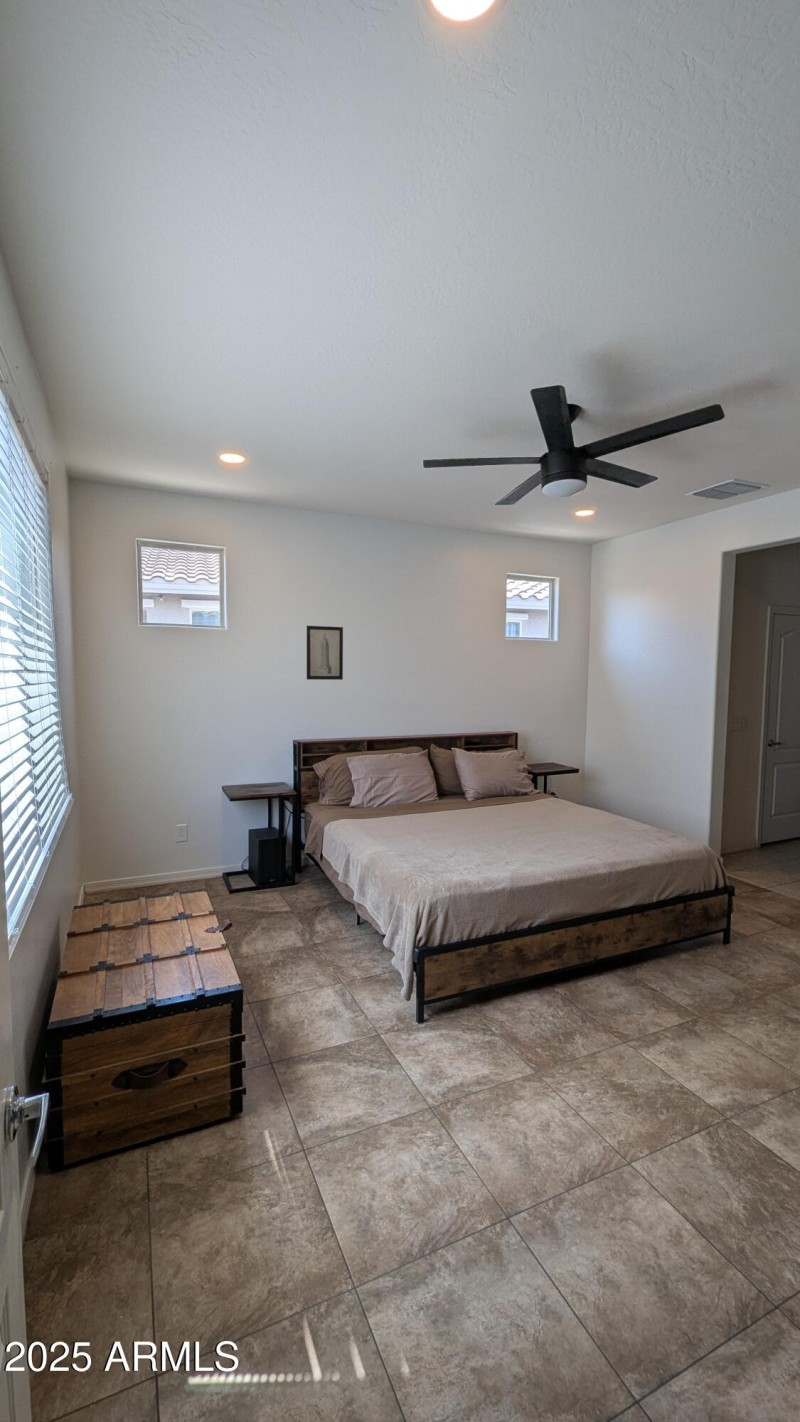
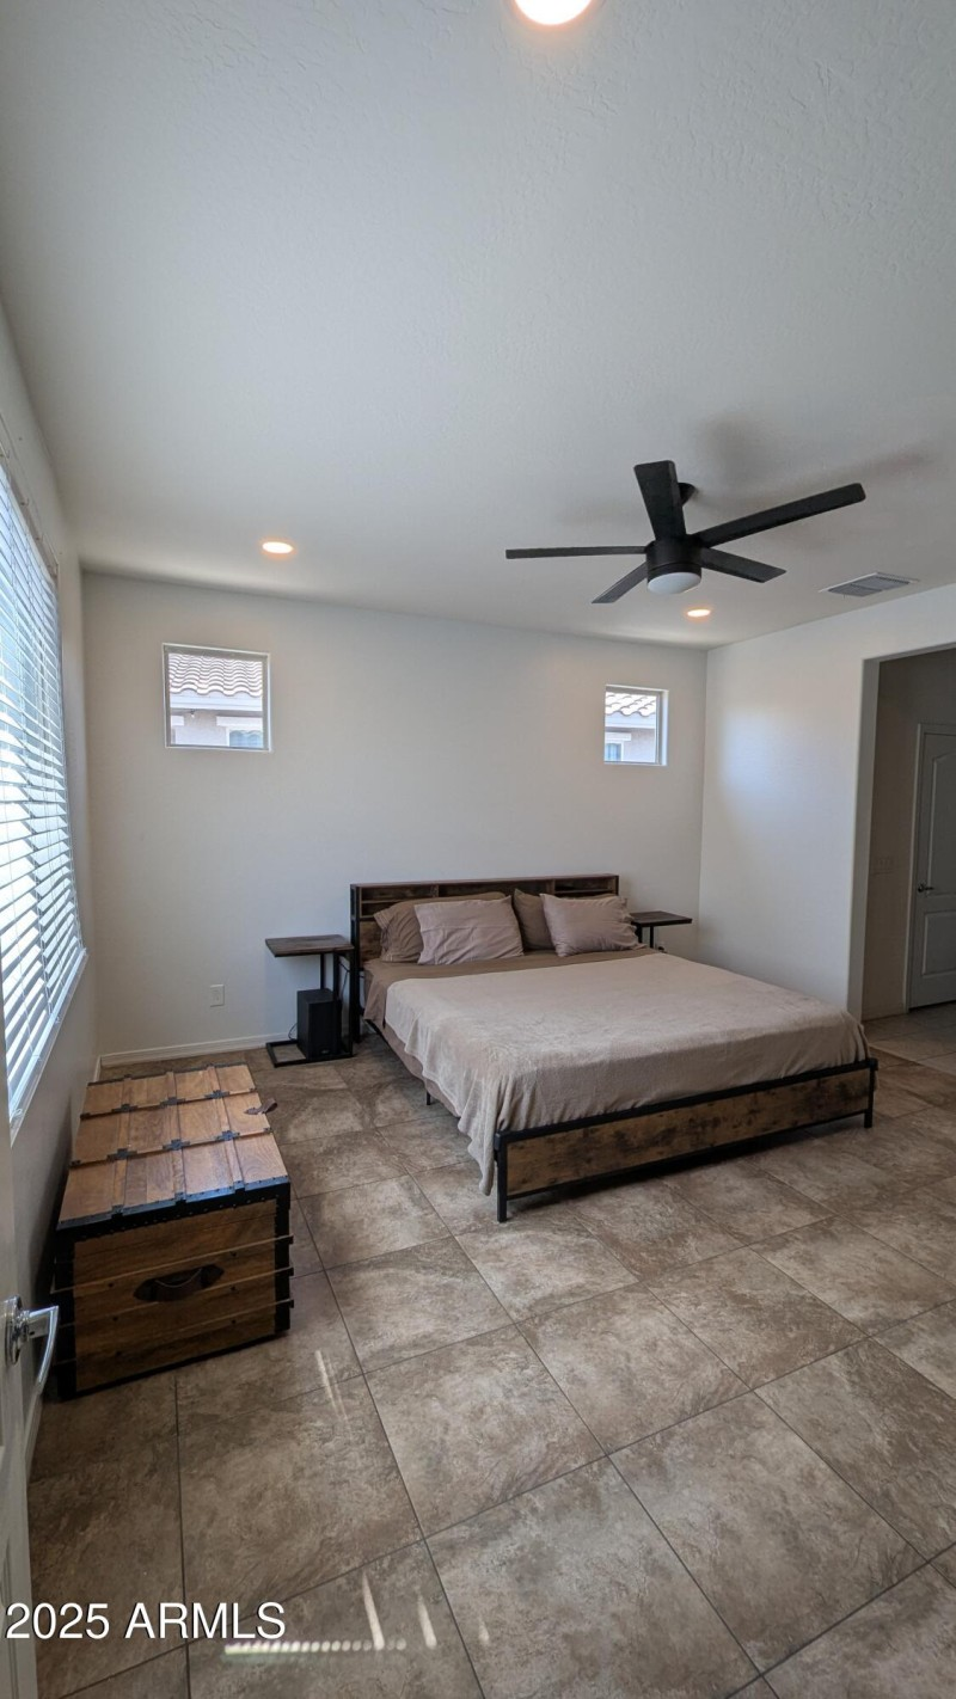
- wall art [306,625,344,681]
